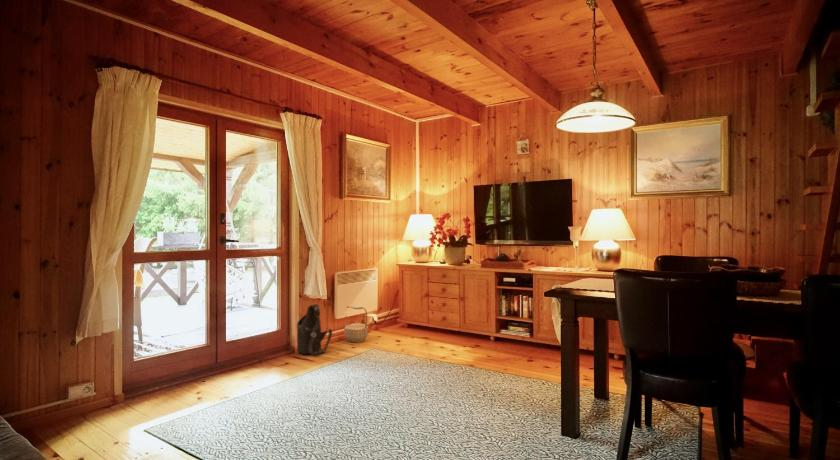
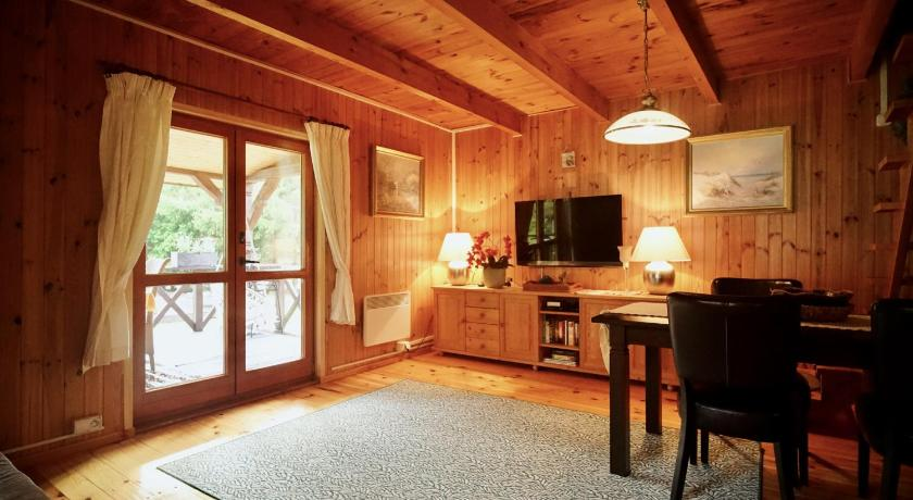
- shoulder bag [296,303,333,356]
- basket [343,305,369,343]
